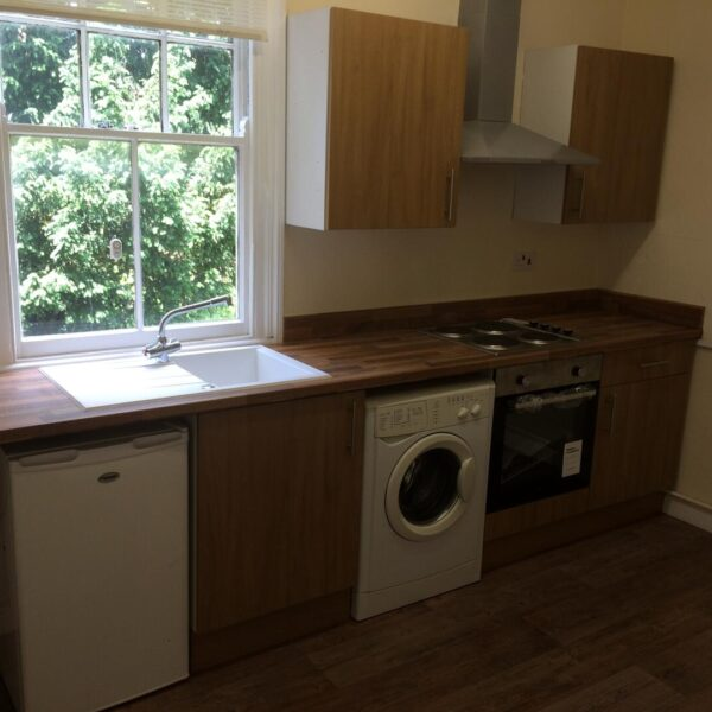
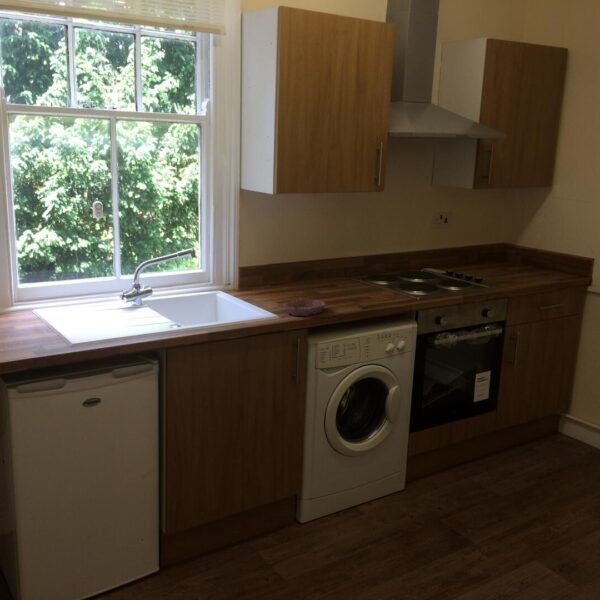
+ bowl [283,298,327,317]
